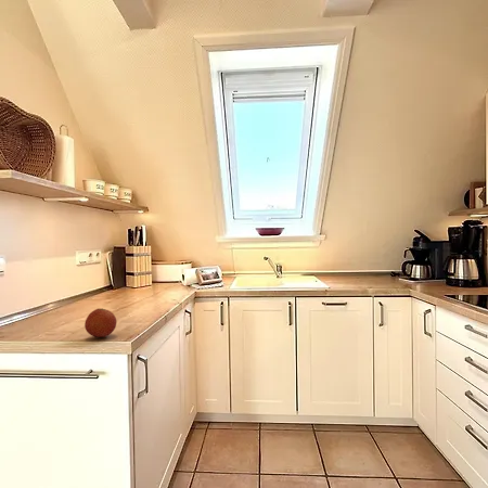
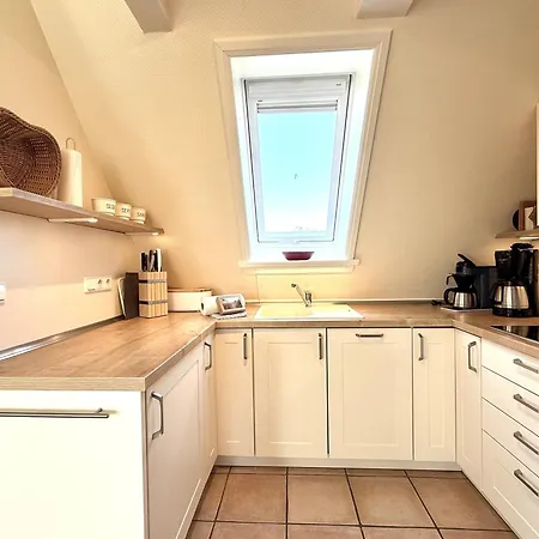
- fruit [84,308,118,338]
